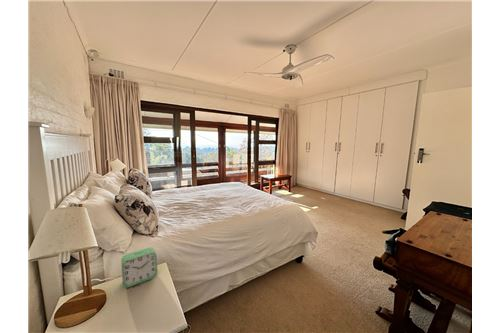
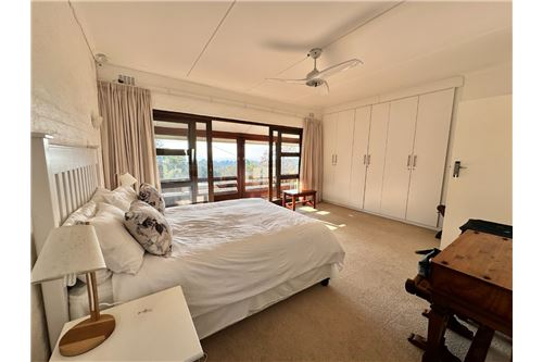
- alarm clock [120,246,158,288]
